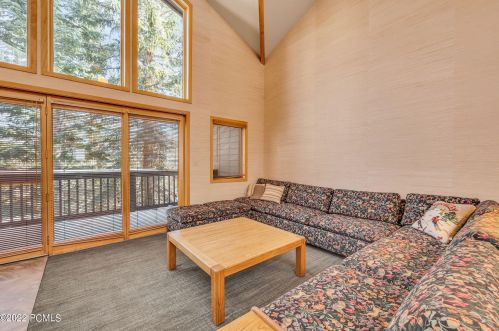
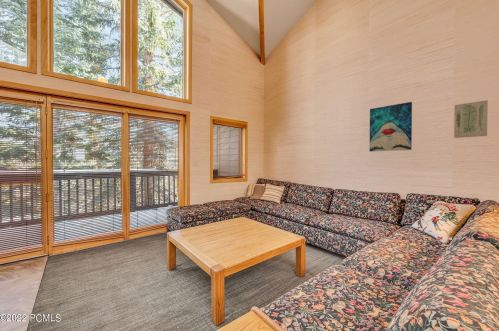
+ wall art [453,99,489,139]
+ wall art [368,101,413,152]
